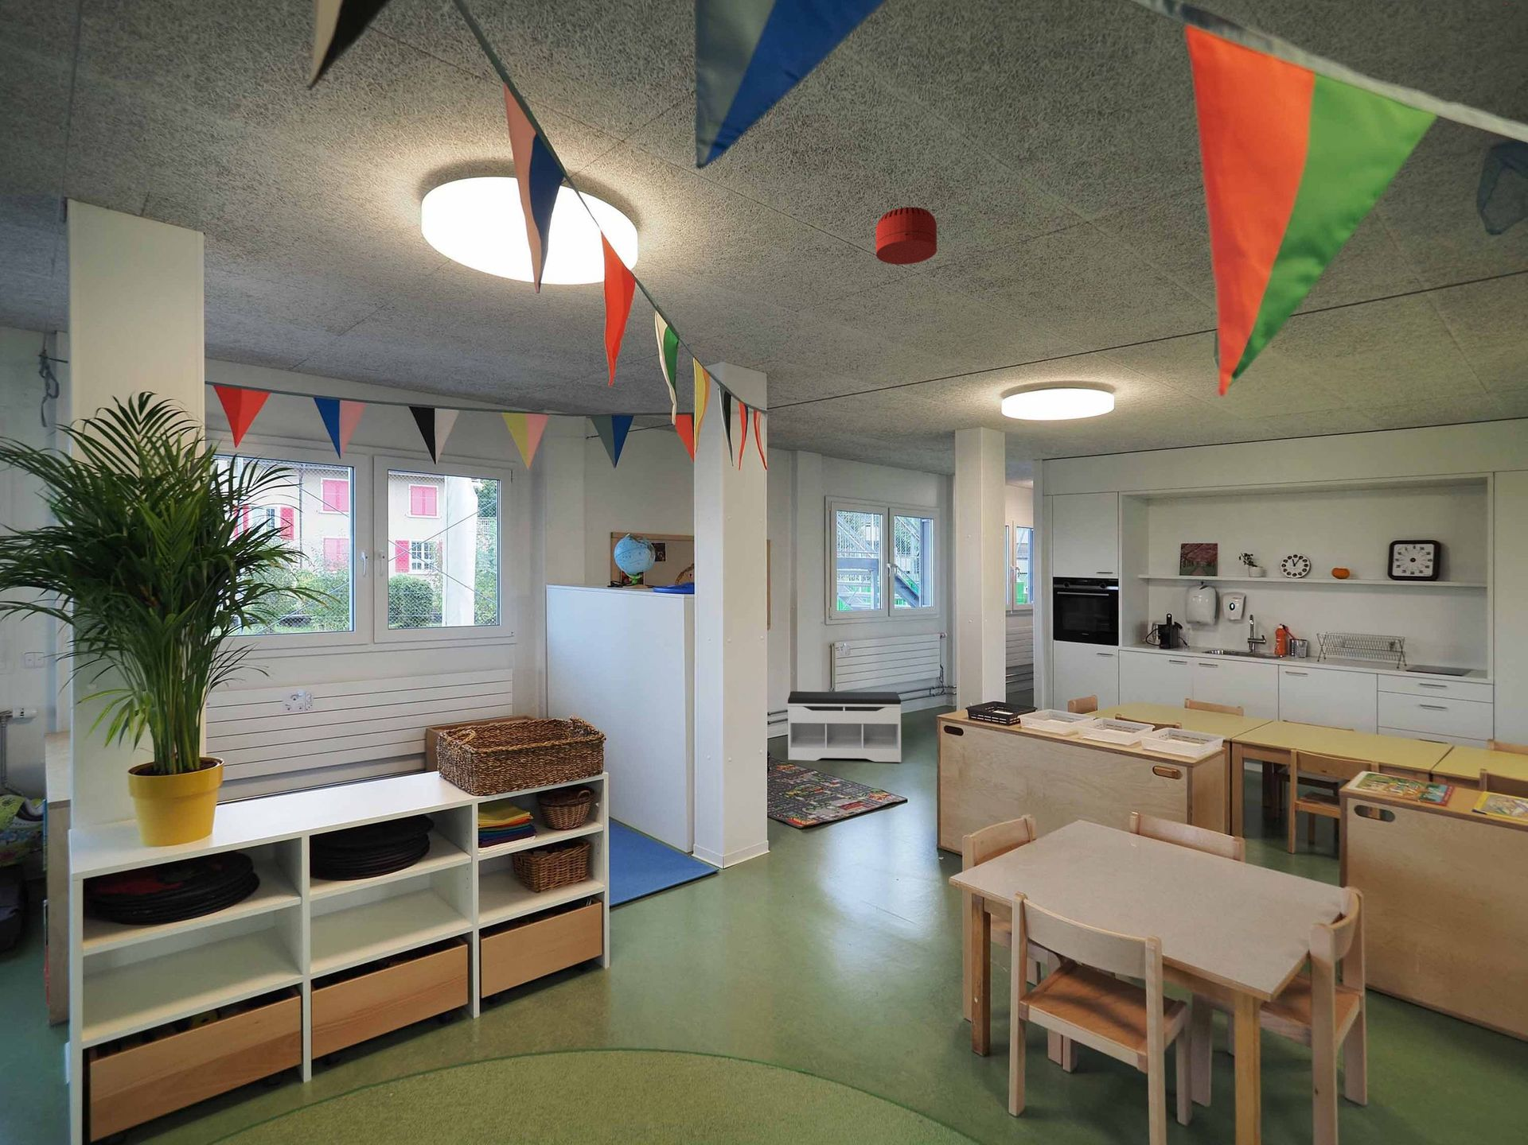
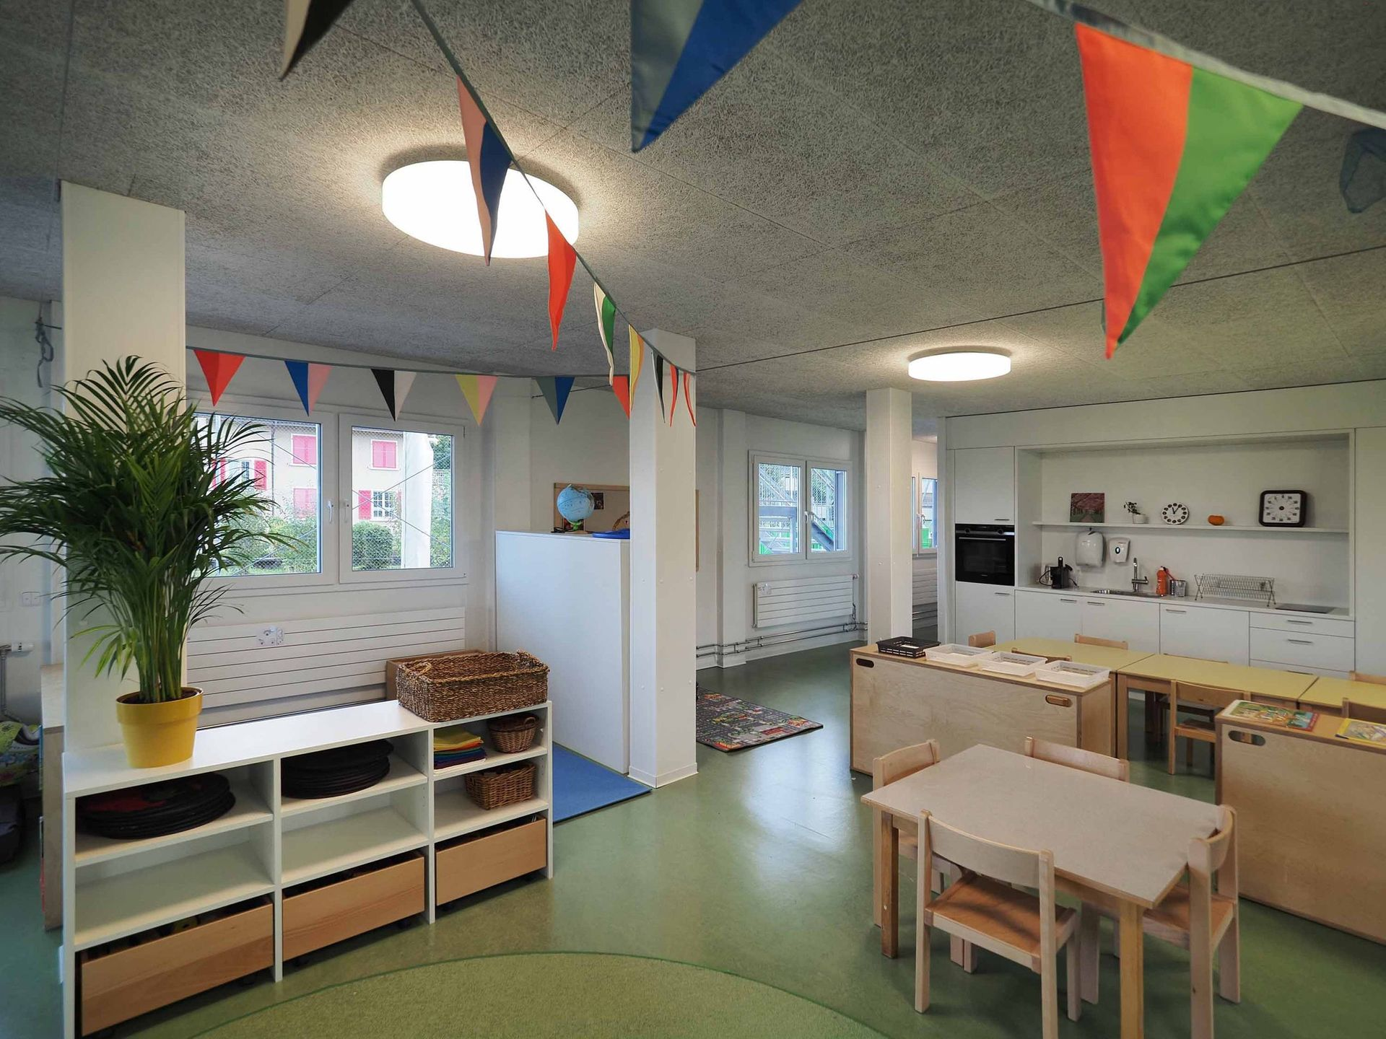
- smoke detector [876,207,937,266]
- bench [787,690,901,763]
